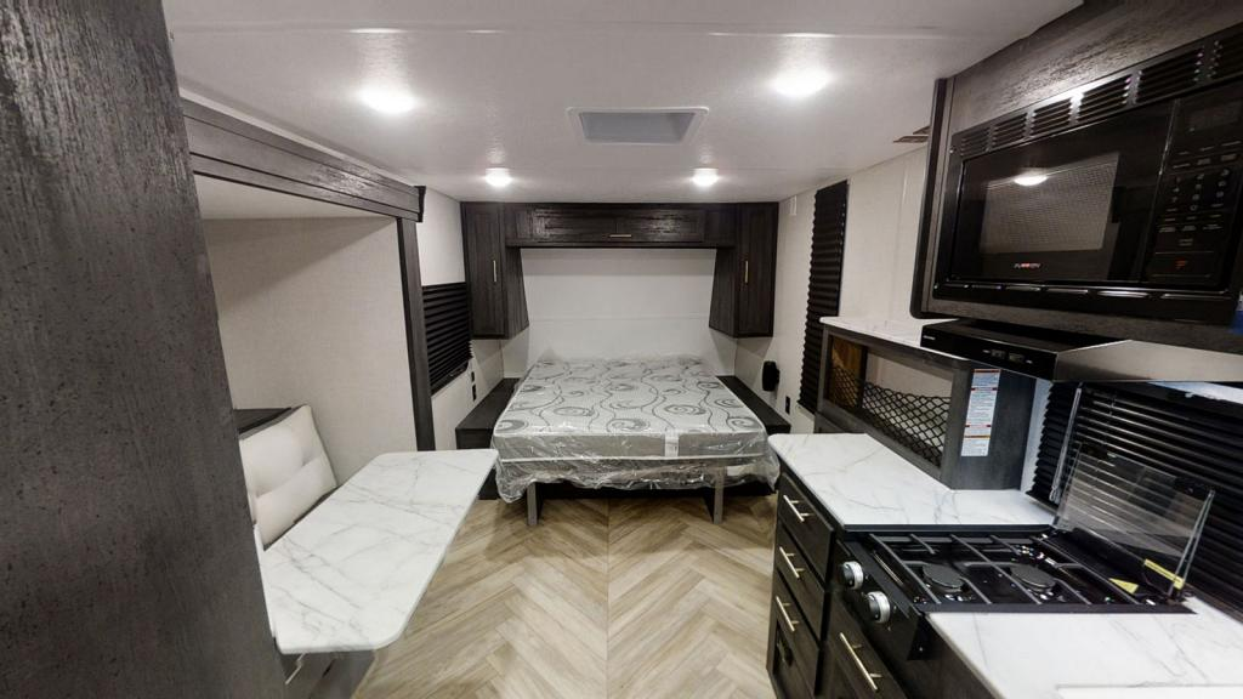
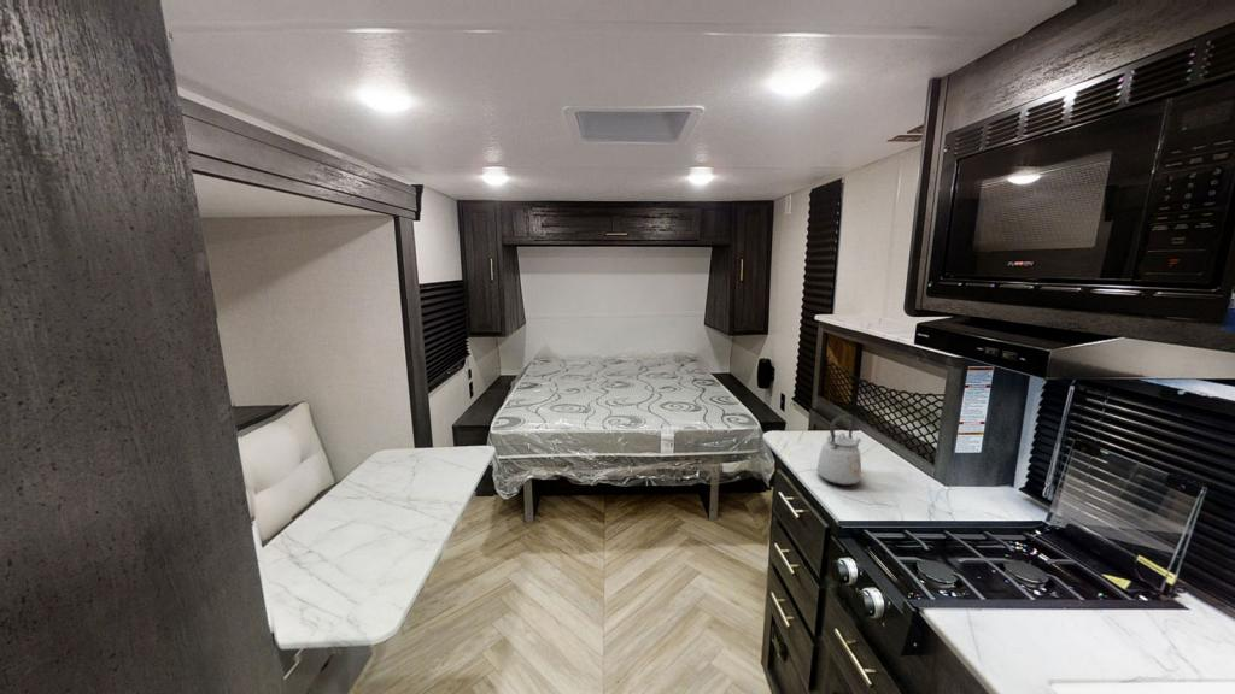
+ kettle [815,413,862,487]
